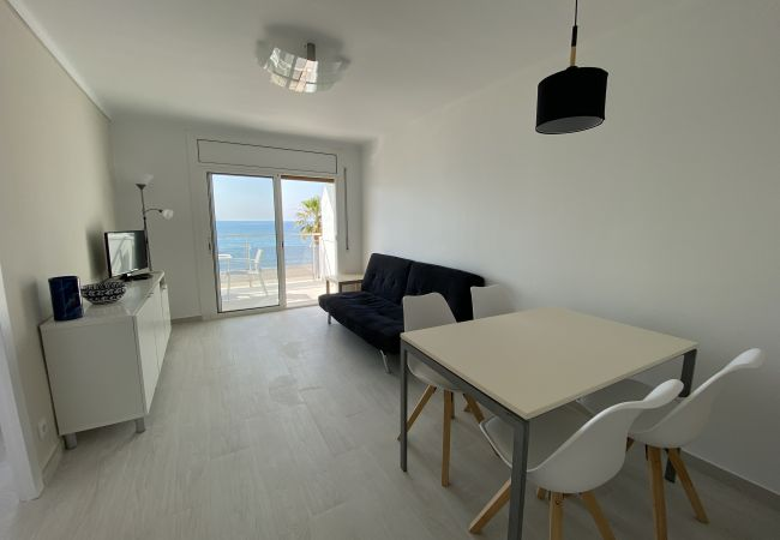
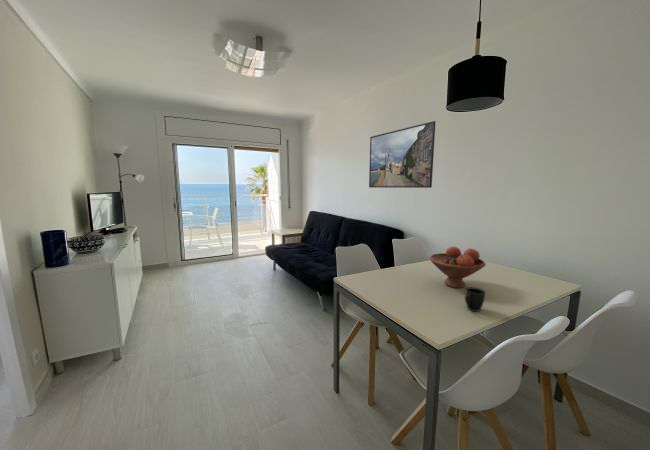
+ fruit bowl [428,245,487,289]
+ mug [464,286,486,313]
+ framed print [368,120,437,189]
